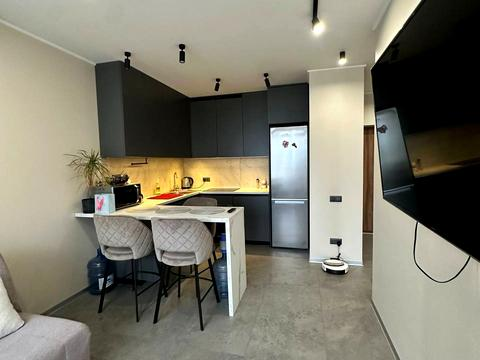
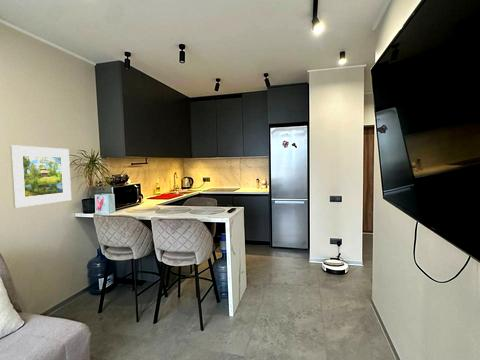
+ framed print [9,144,72,209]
